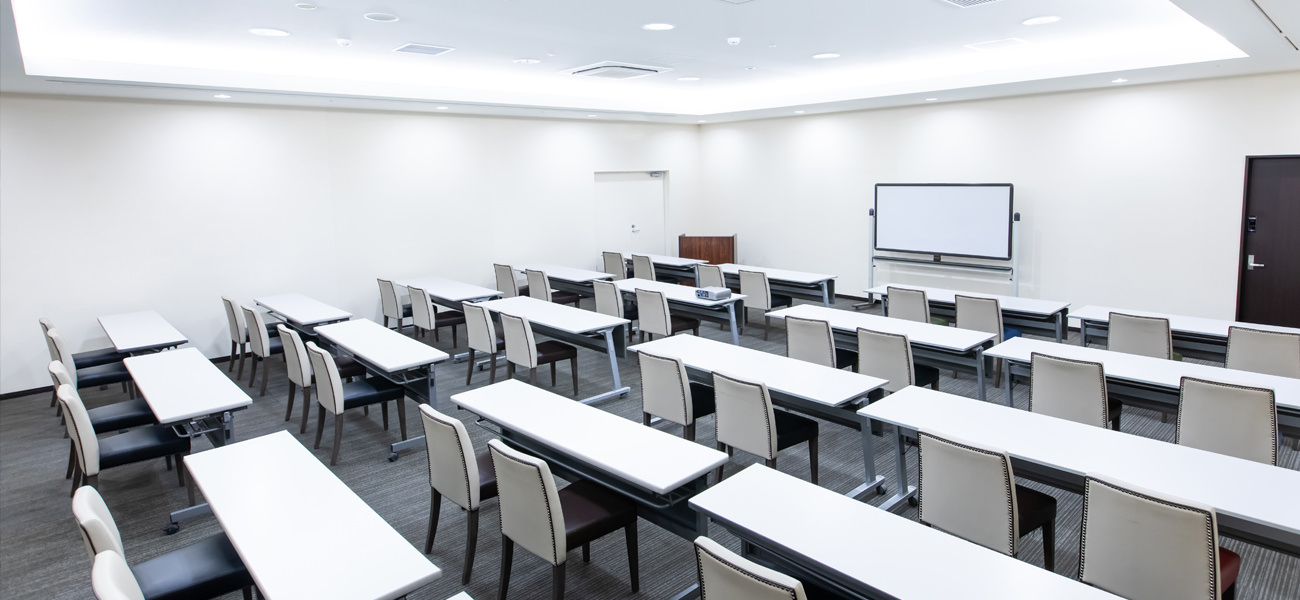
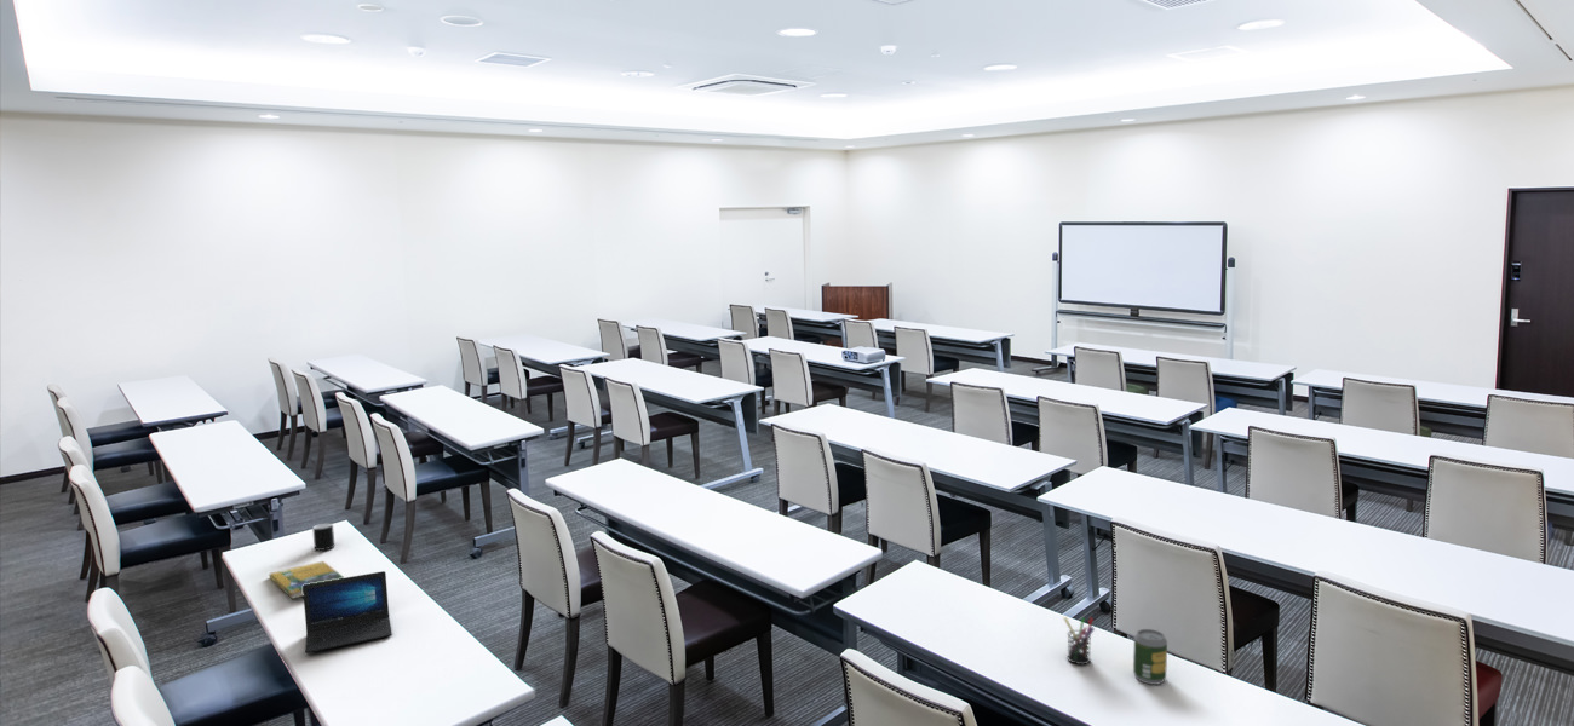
+ cup [311,523,335,552]
+ soda can [1132,628,1168,686]
+ pen holder [1063,616,1096,666]
+ laptop [303,570,394,653]
+ booklet [269,560,345,600]
